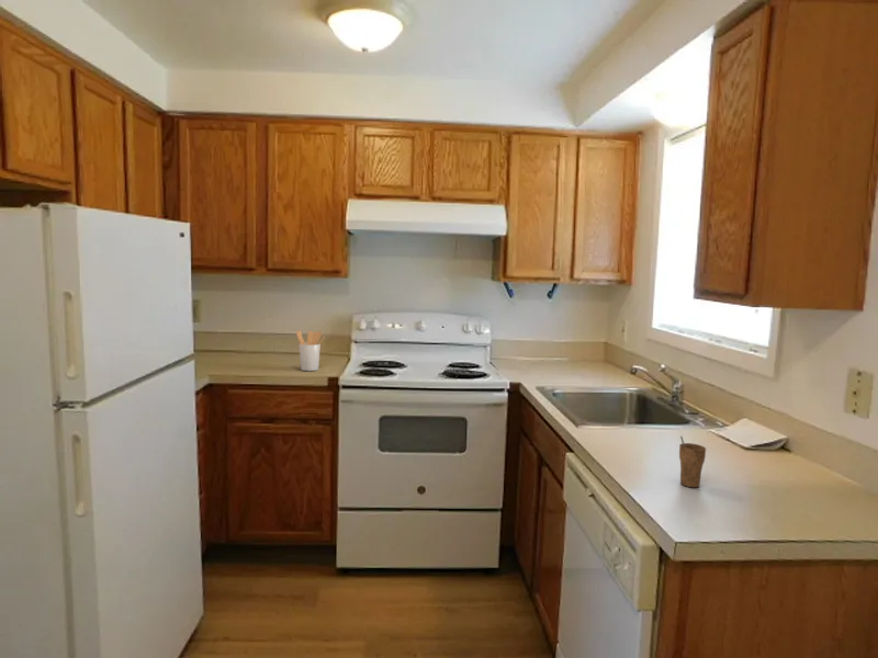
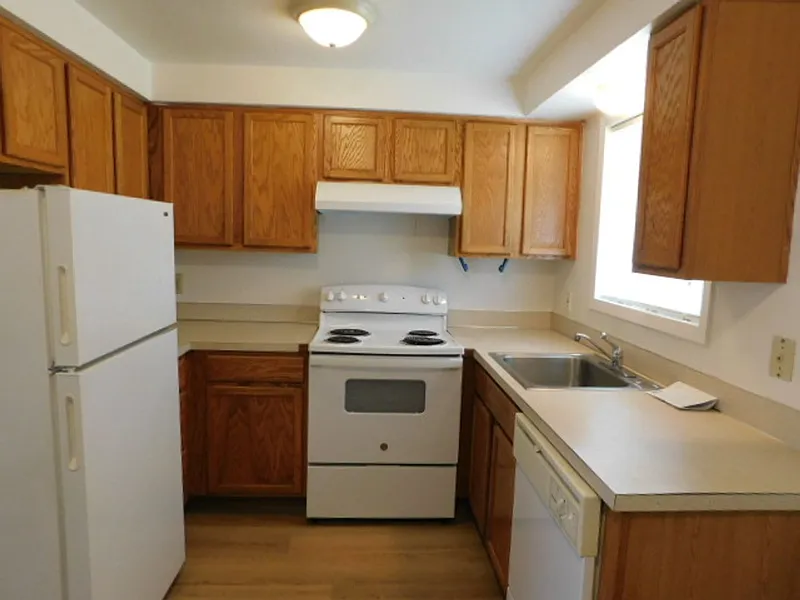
- cup [678,435,707,488]
- utensil holder [295,329,326,372]
